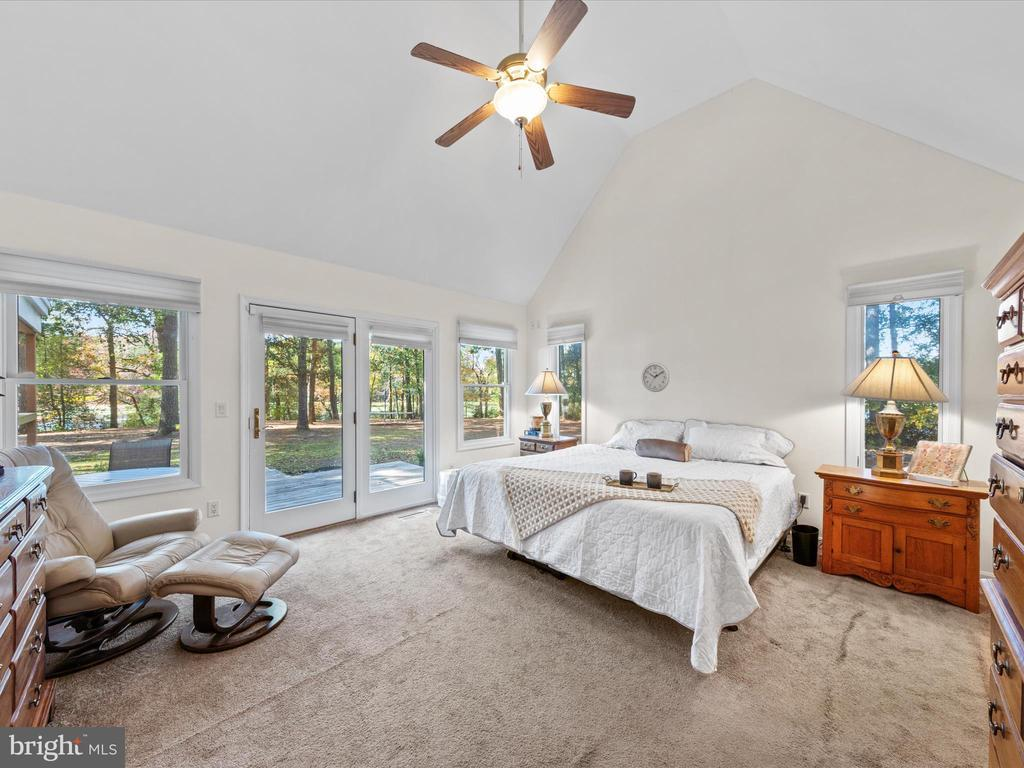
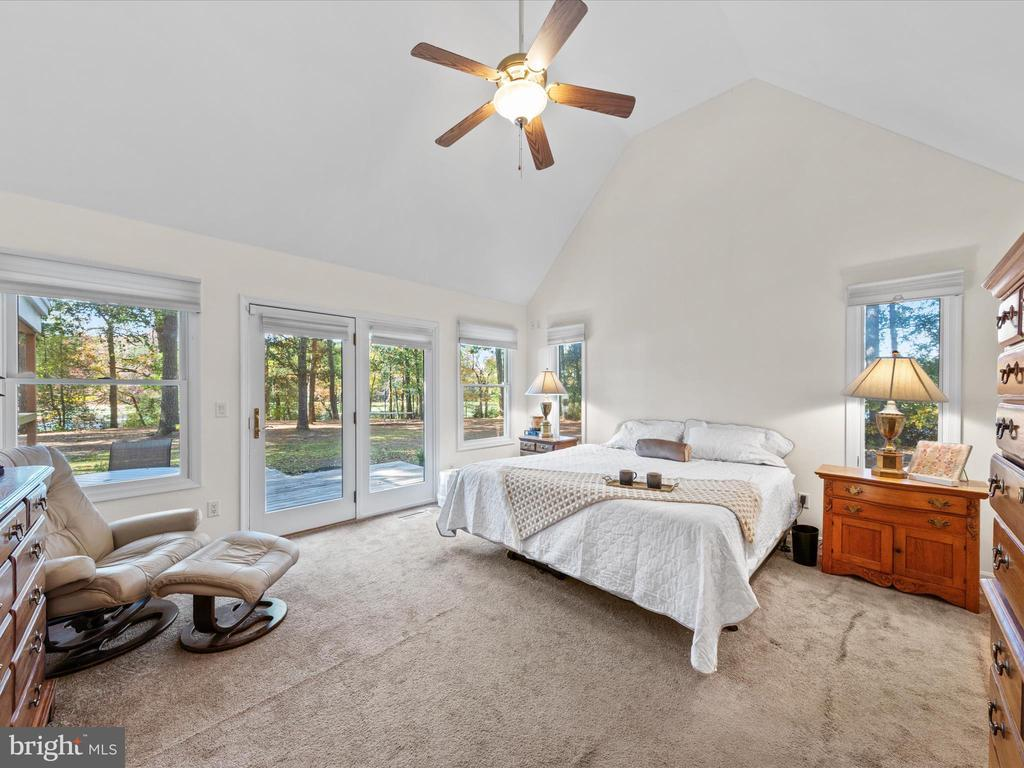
- wall clock [641,361,671,393]
